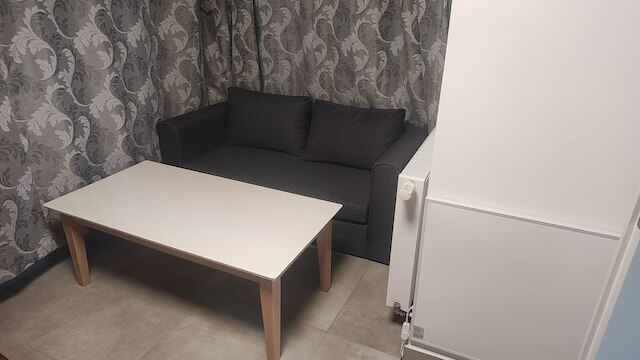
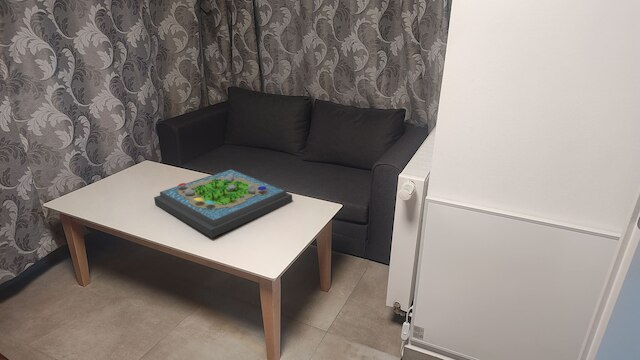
+ board game [153,168,293,239]
